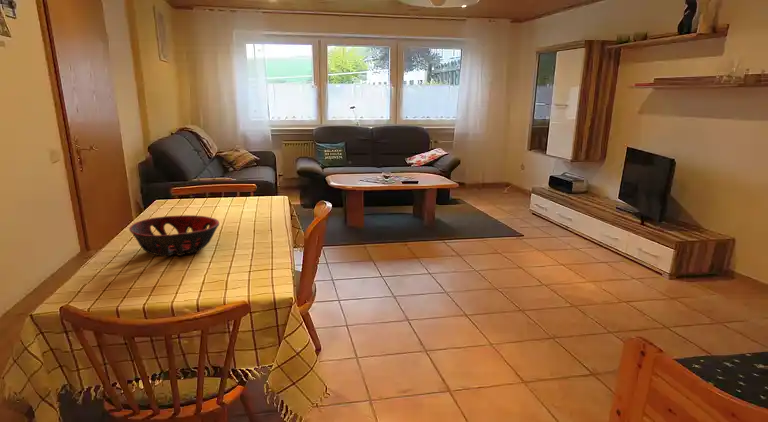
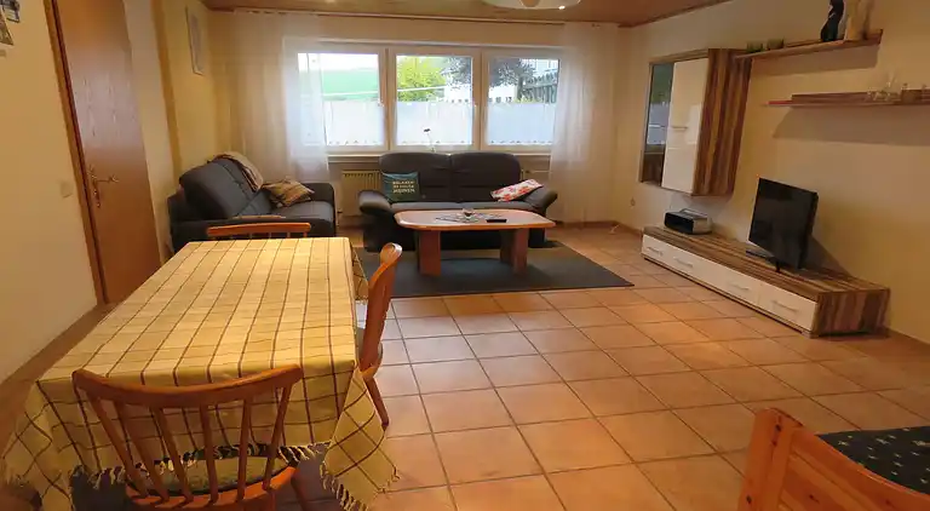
- decorative bowl [128,214,220,257]
